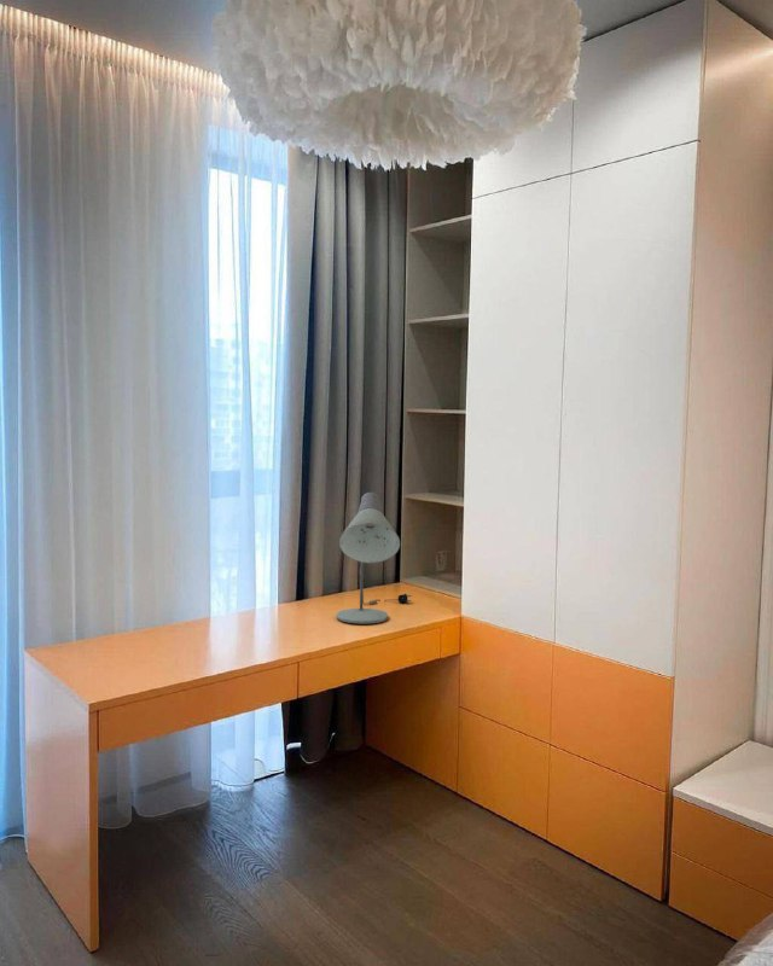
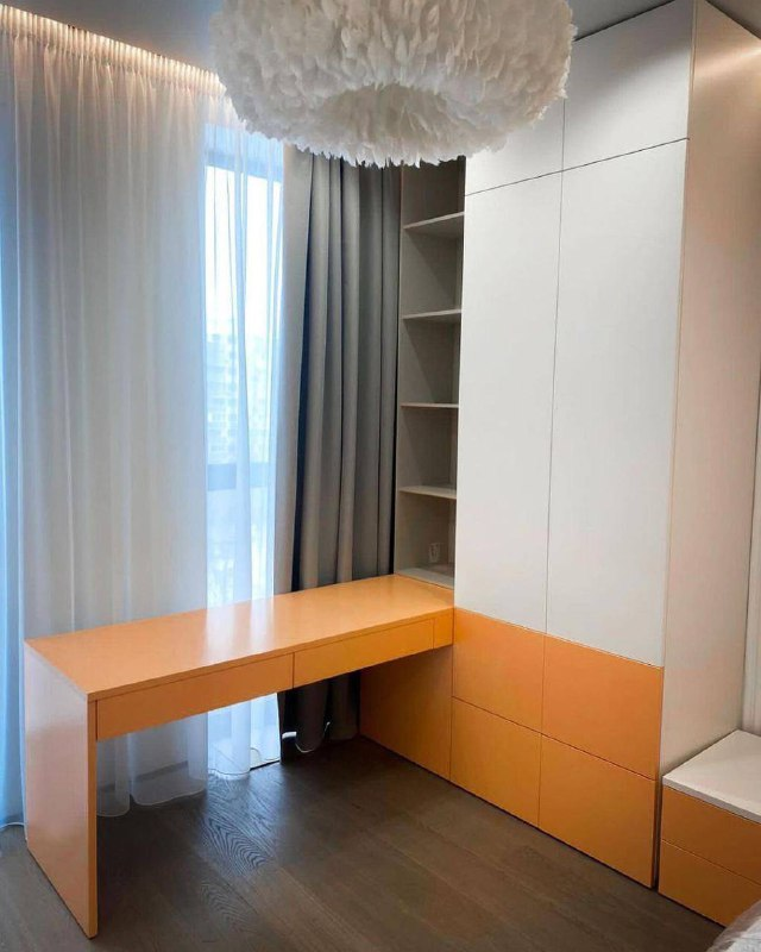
- desk lamp [336,491,413,624]
